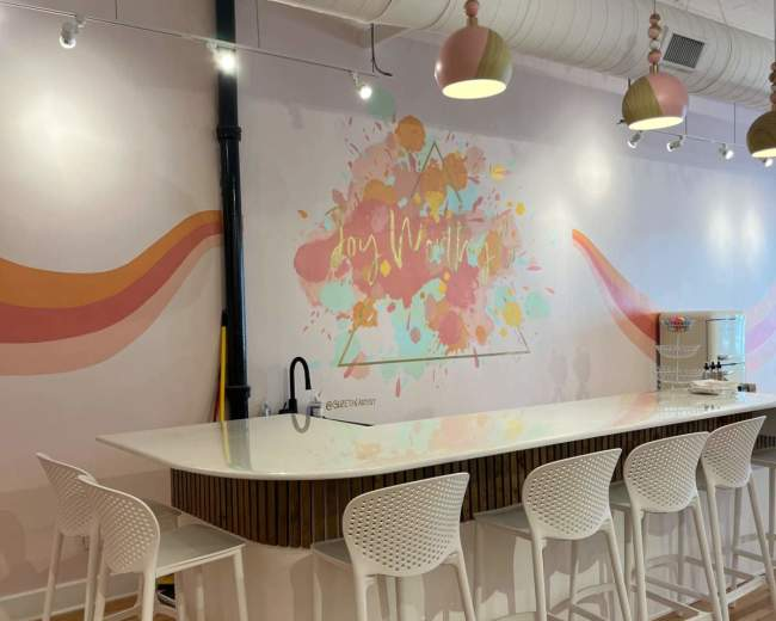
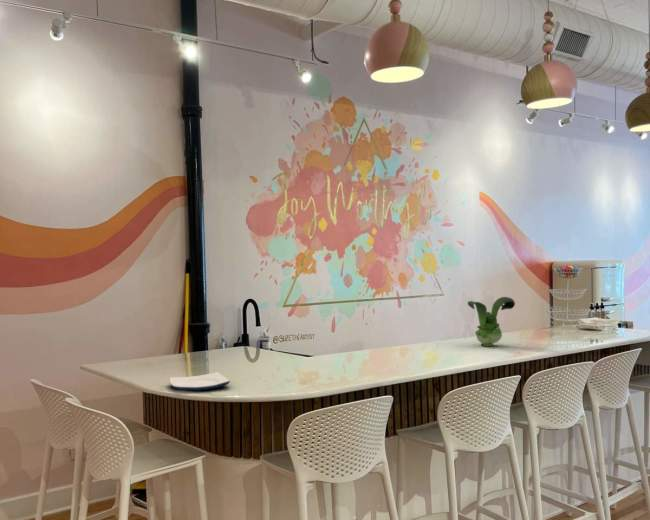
+ toy figurine [467,296,516,347]
+ plate [169,371,231,392]
